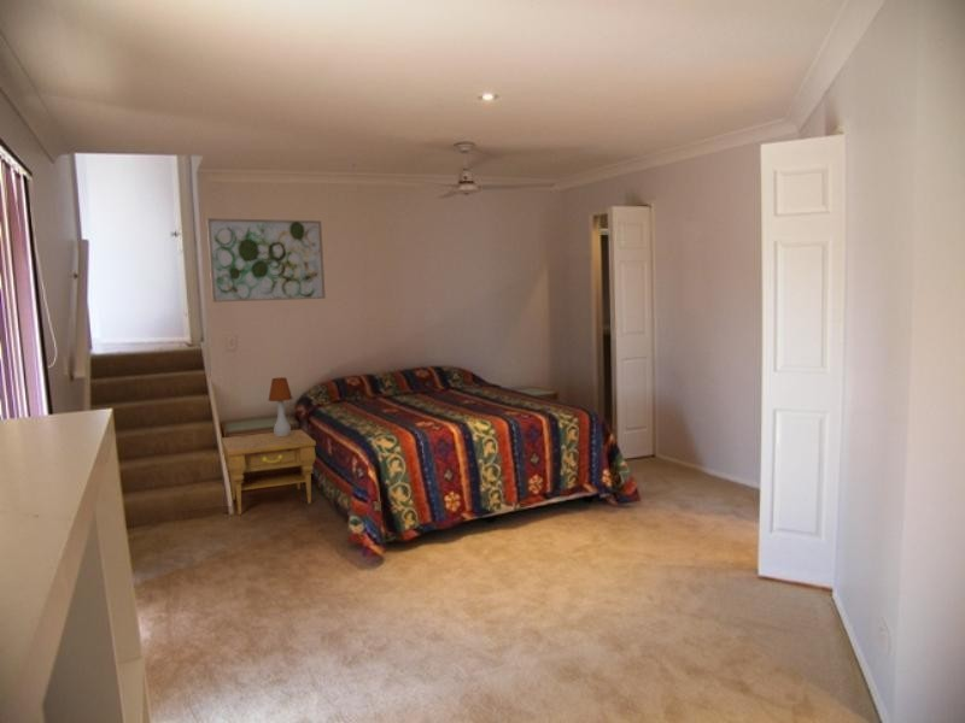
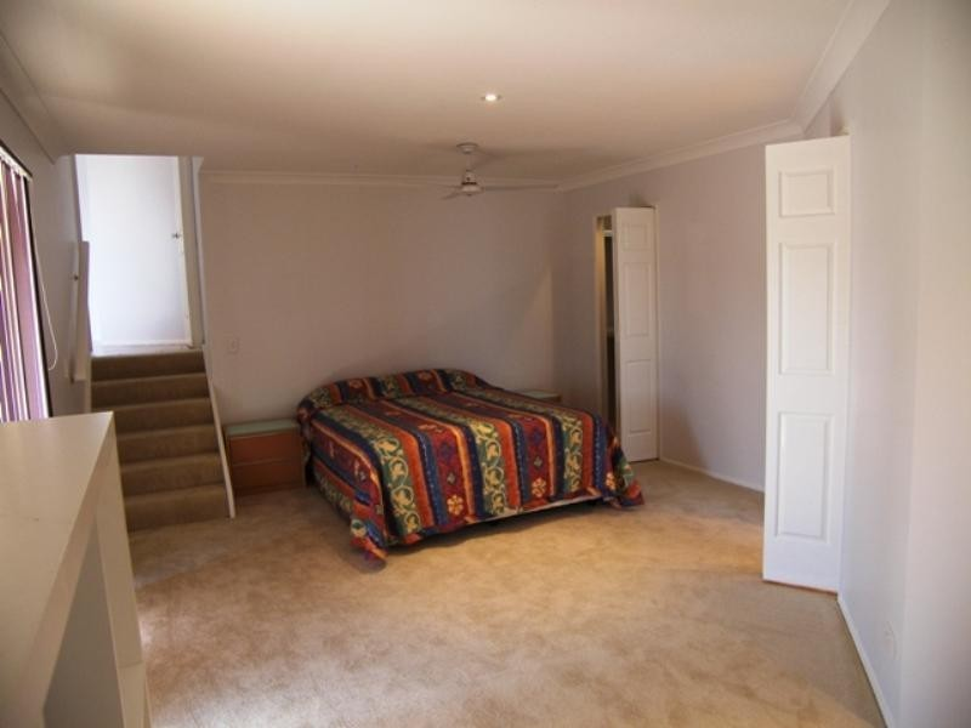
- table lamp [268,376,293,436]
- nightstand [220,428,317,516]
- wall art [205,217,327,304]
